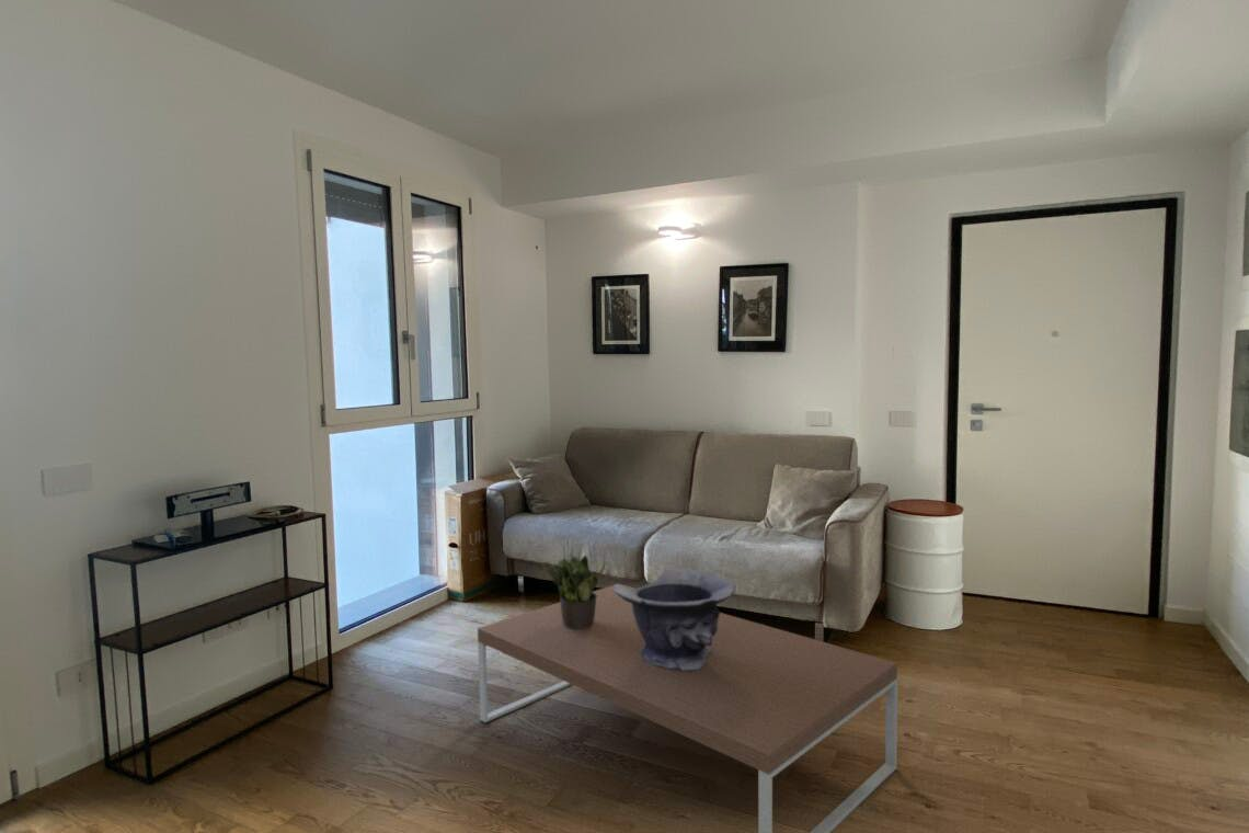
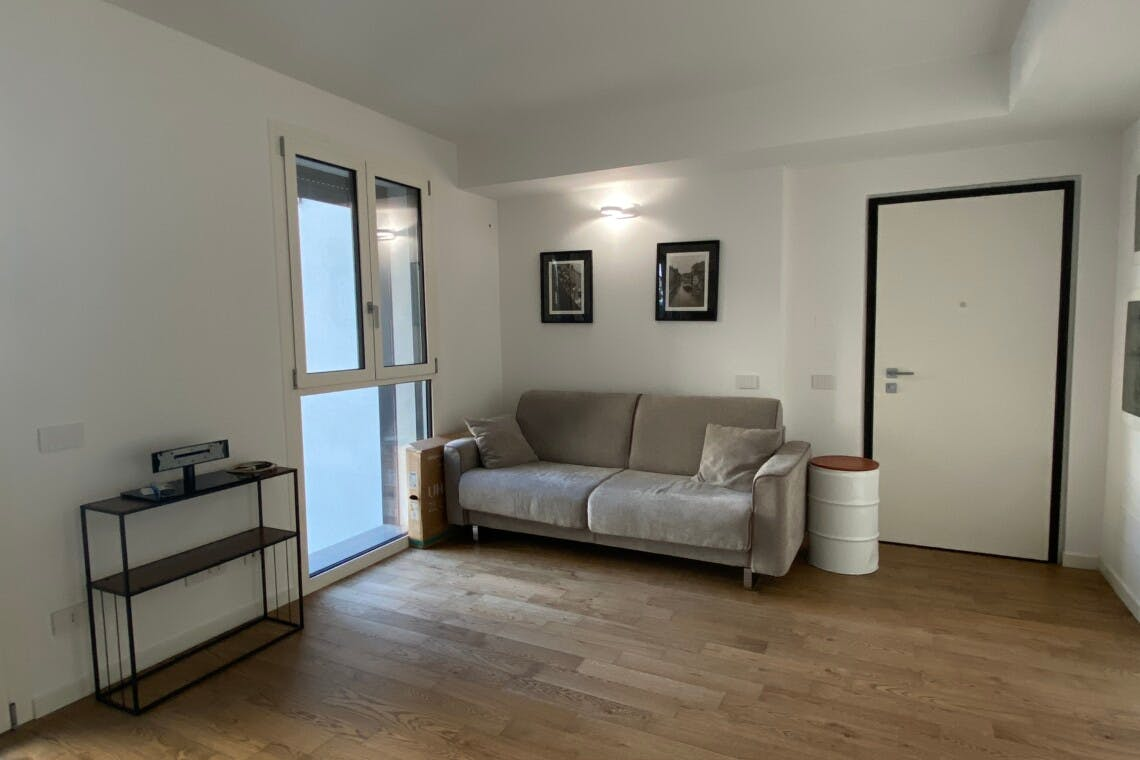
- potted plant [540,548,606,628]
- coffee table [477,582,898,833]
- decorative bowl [614,568,737,670]
